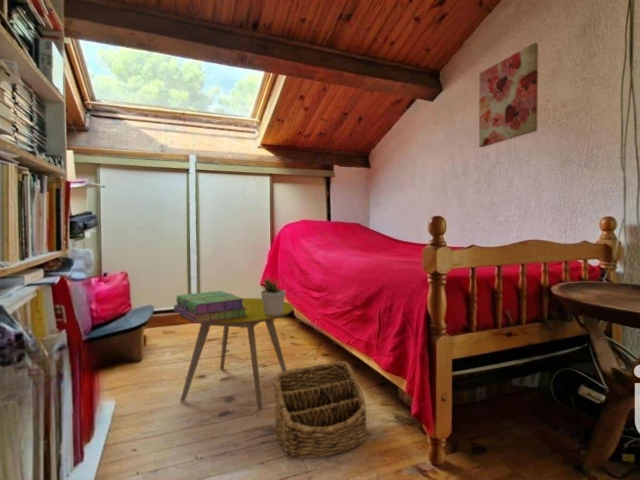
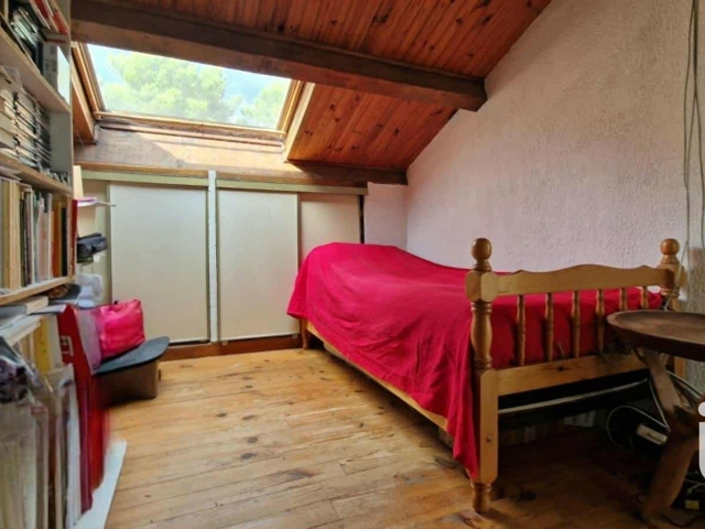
- potted plant [260,273,287,316]
- basket [273,360,368,460]
- side table [178,297,294,411]
- wall art [478,42,539,148]
- stack of books [173,290,247,325]
